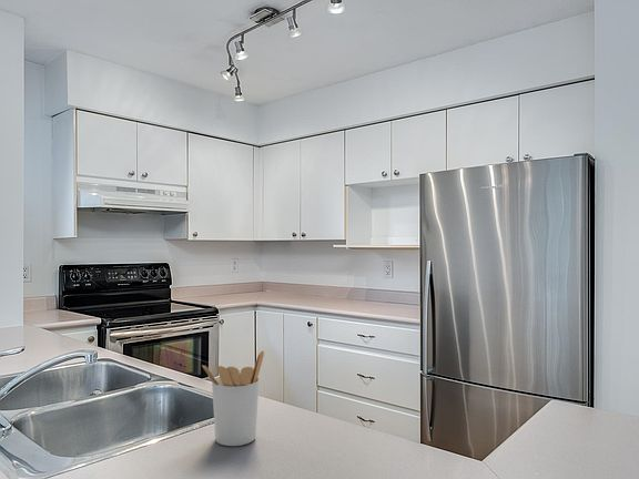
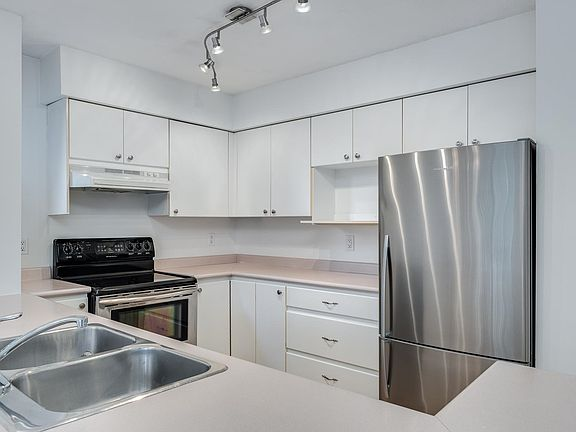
- utensil holder [201,350,265,447]
